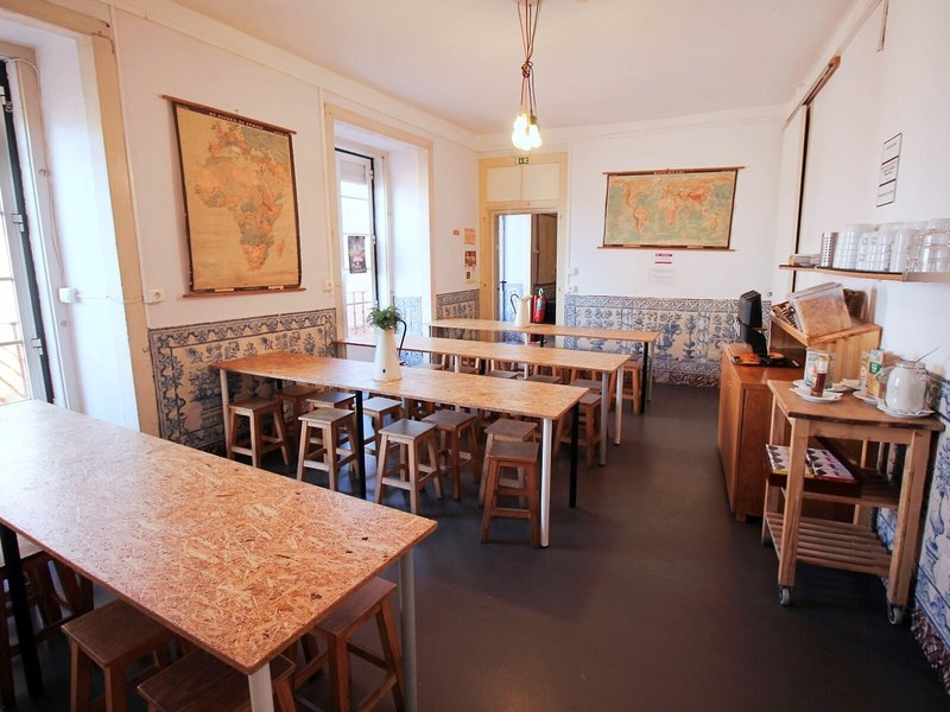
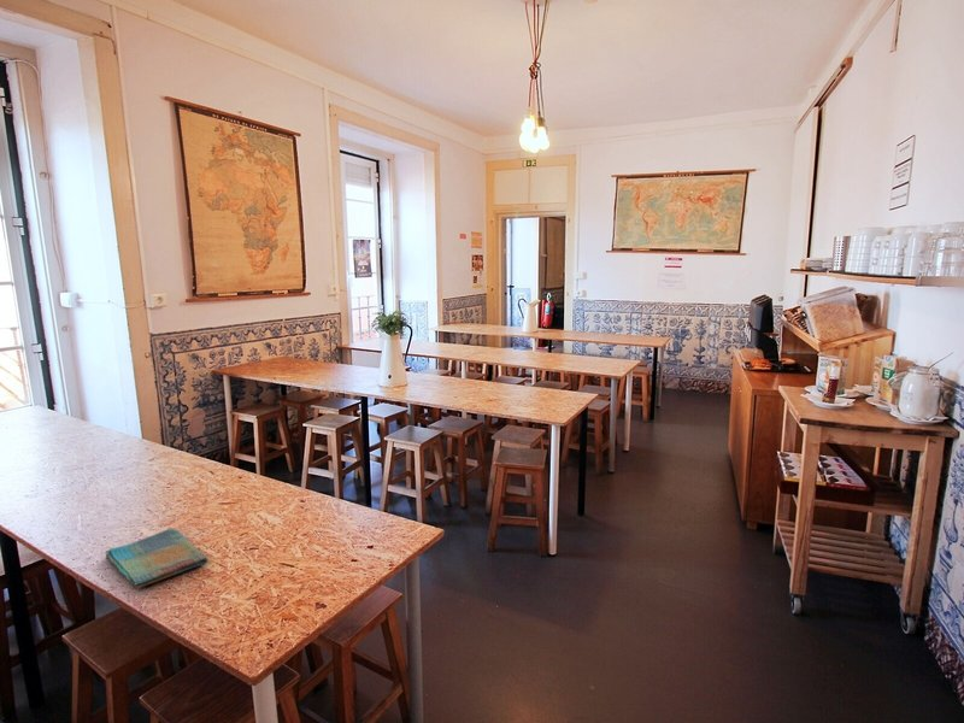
+ dish towel [105,528,208,590]
